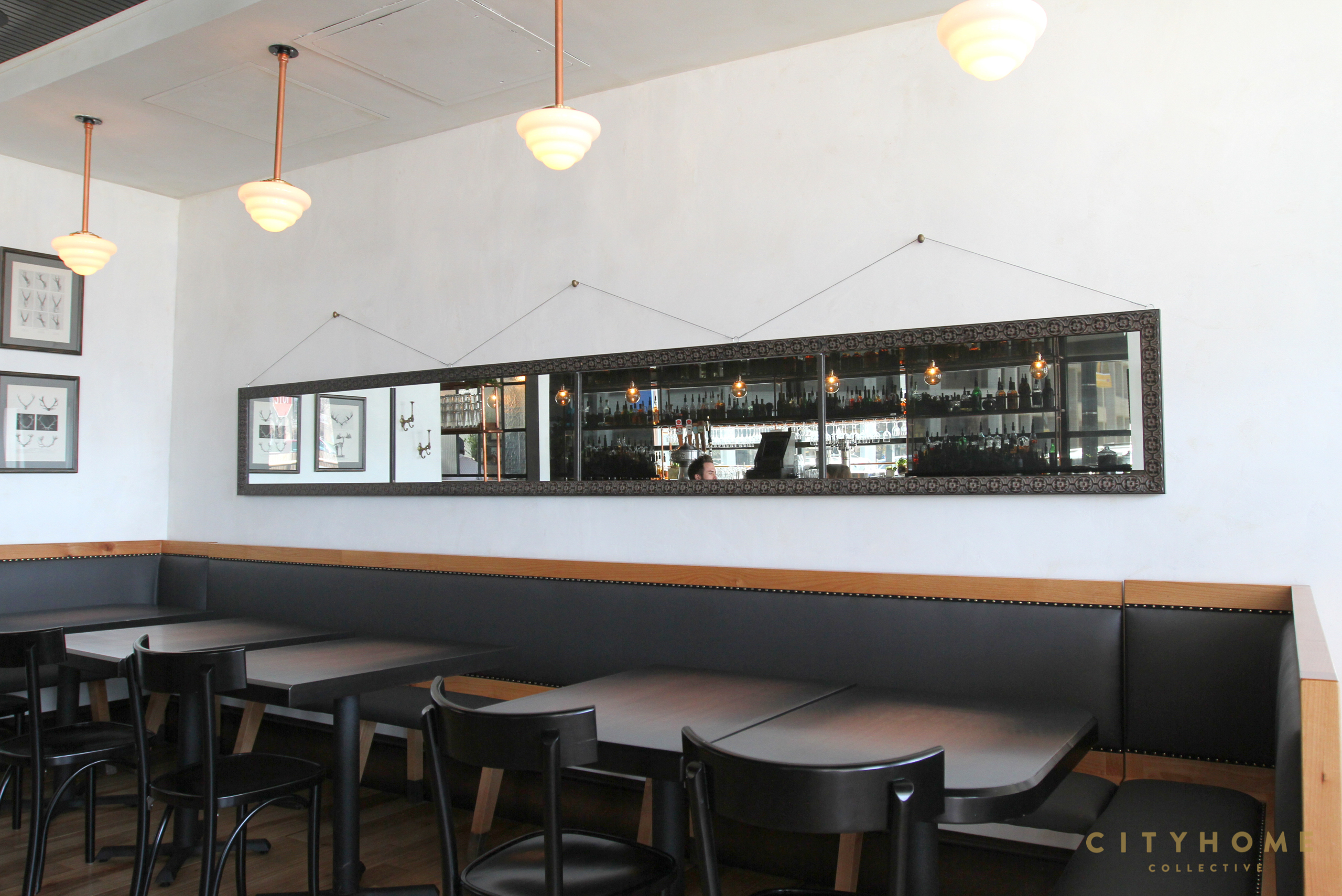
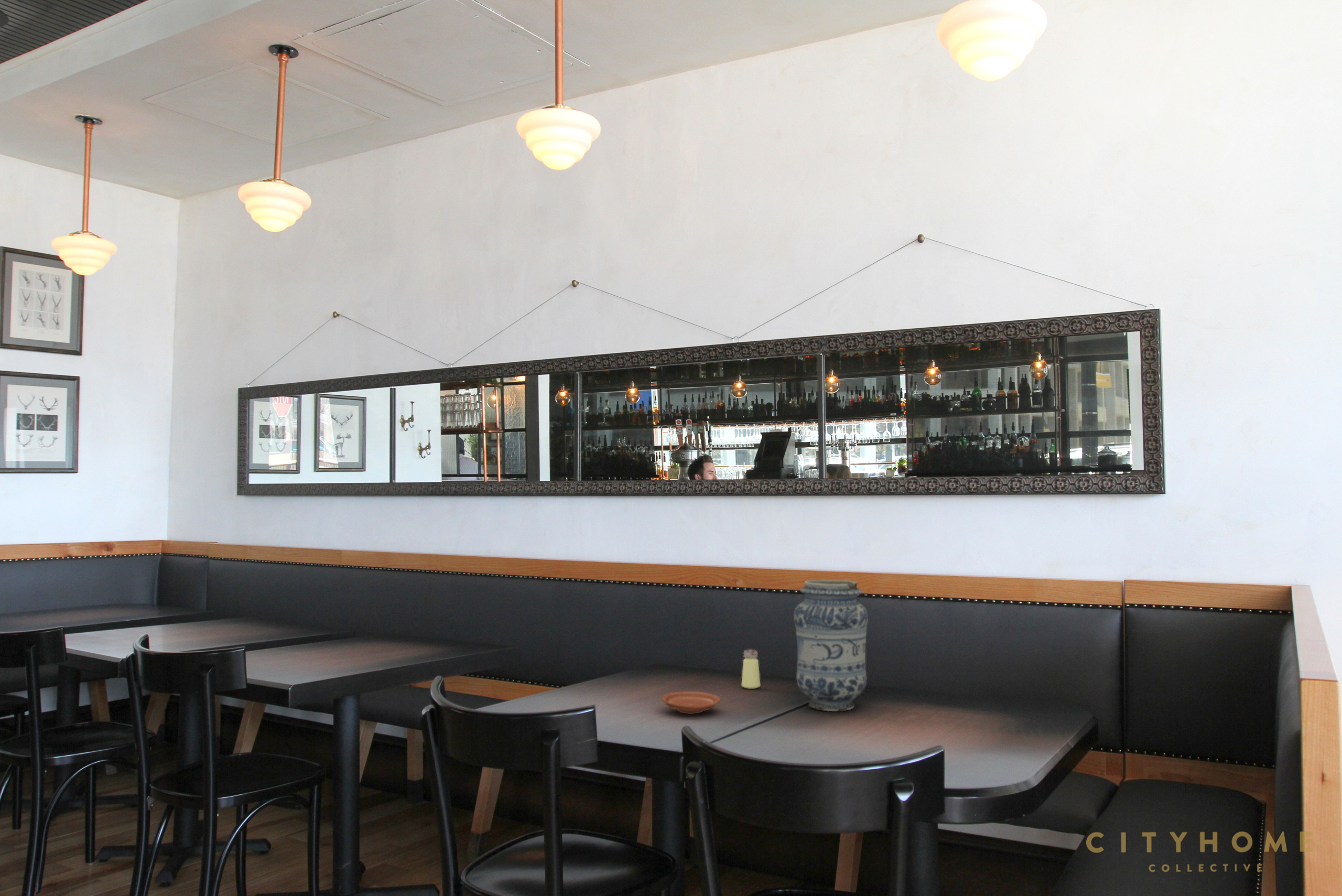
+ plate [662,691,721,715]
+ vase [793,579,869,712]
+ saltshaker [741,649,761,689]
